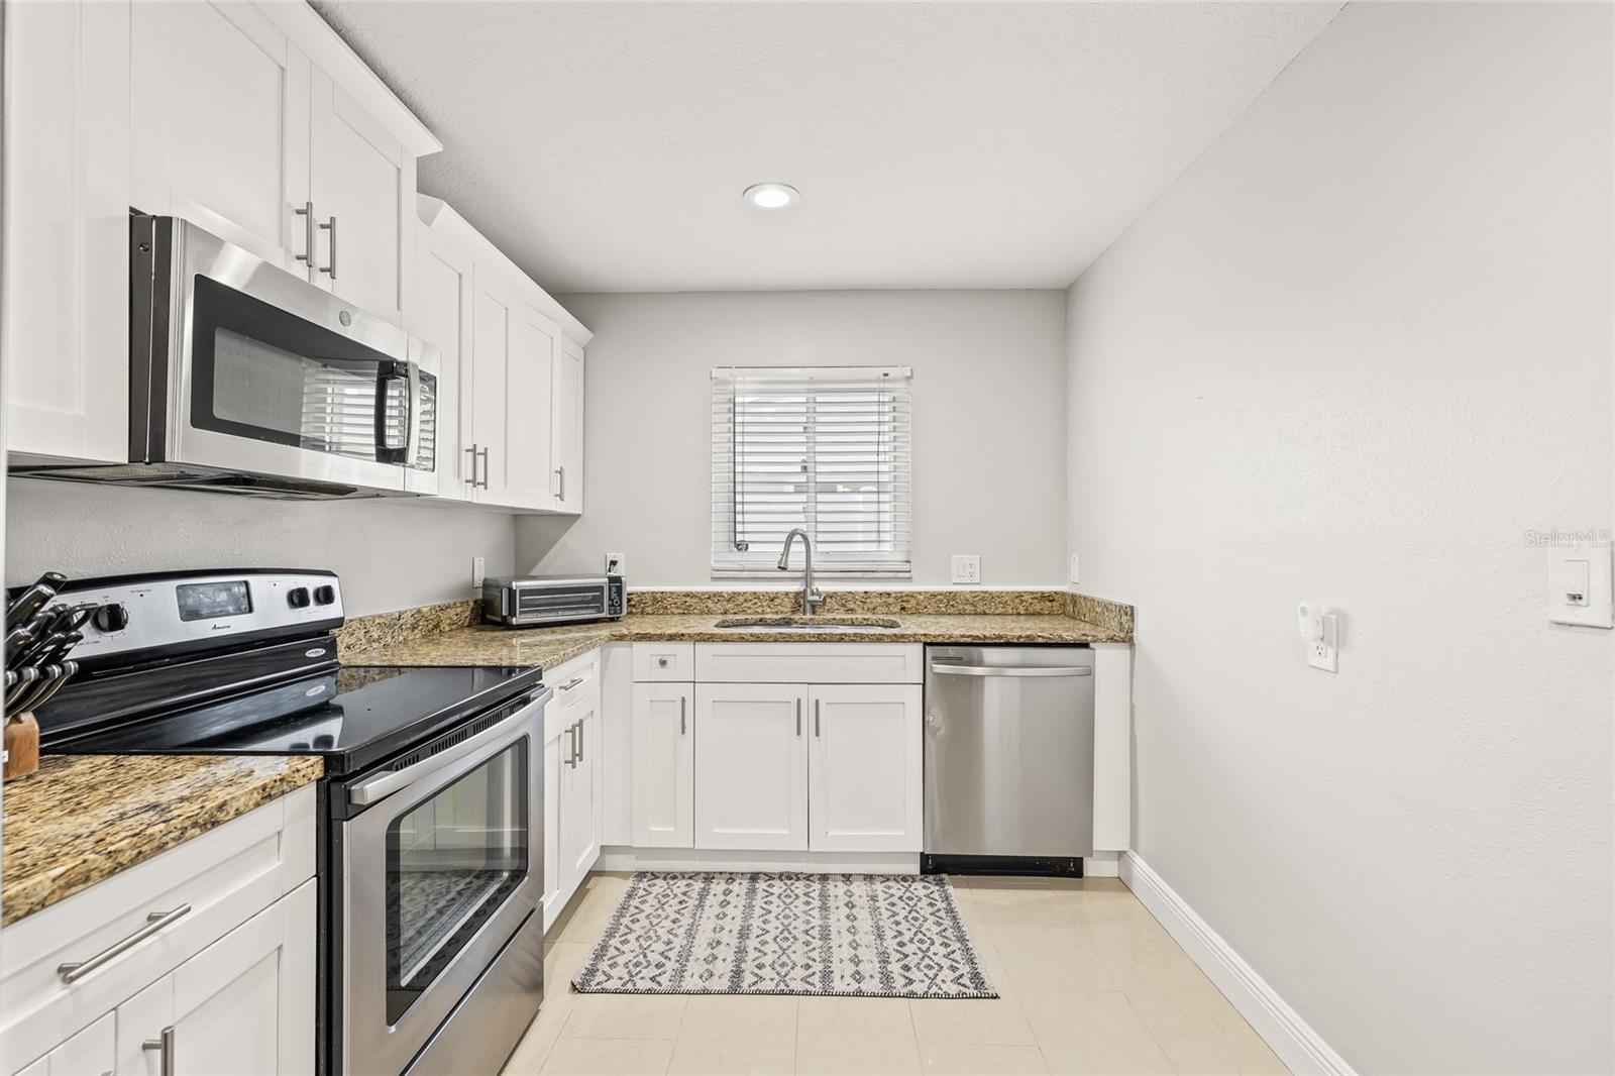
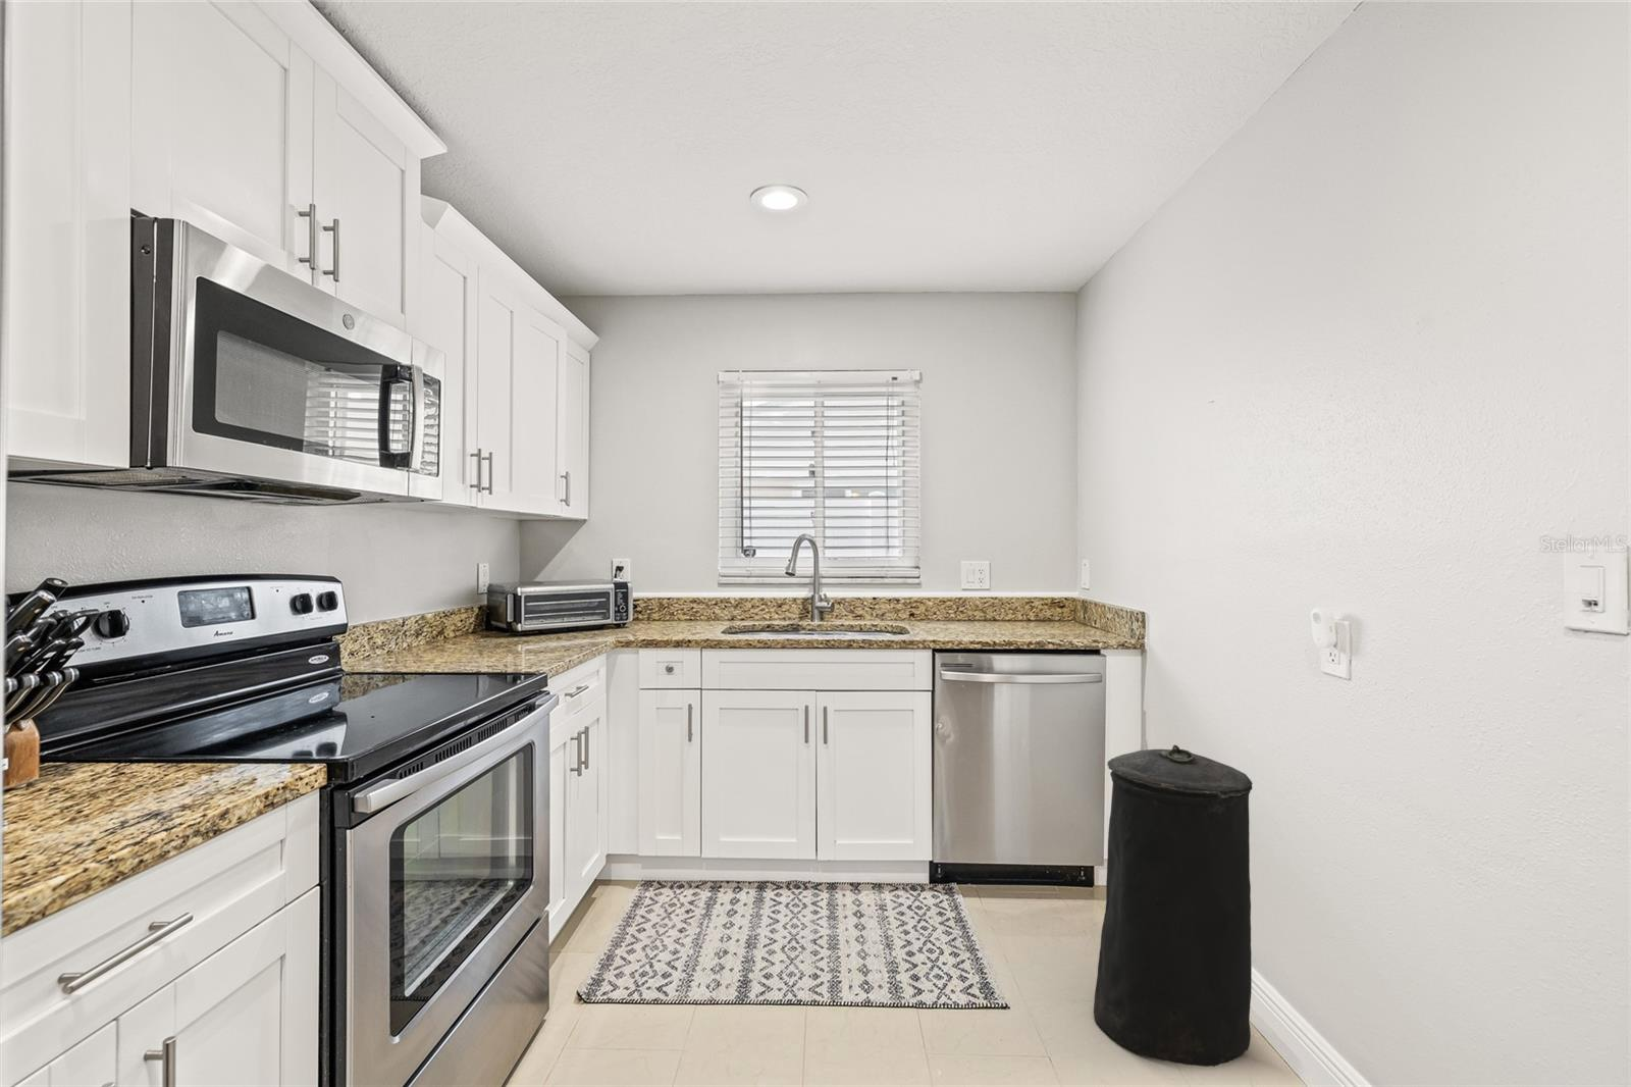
+ trash can [1093,745,1253,1068]
